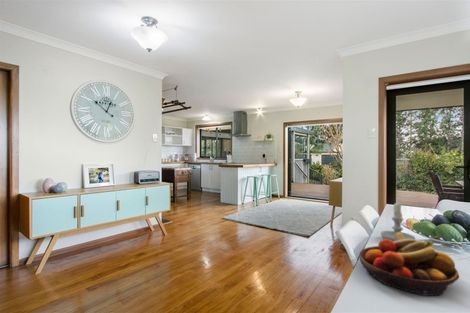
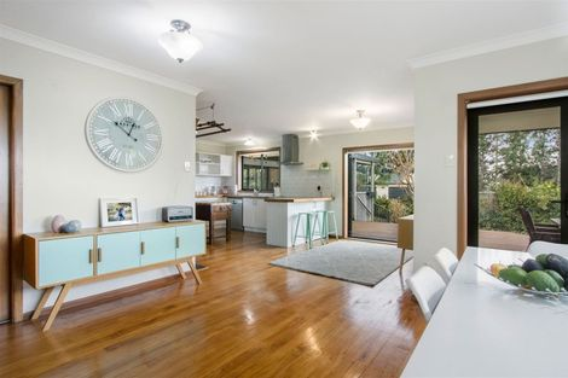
- candle [380,200,416,242]
- fruit bowl [358,232,460,297]
